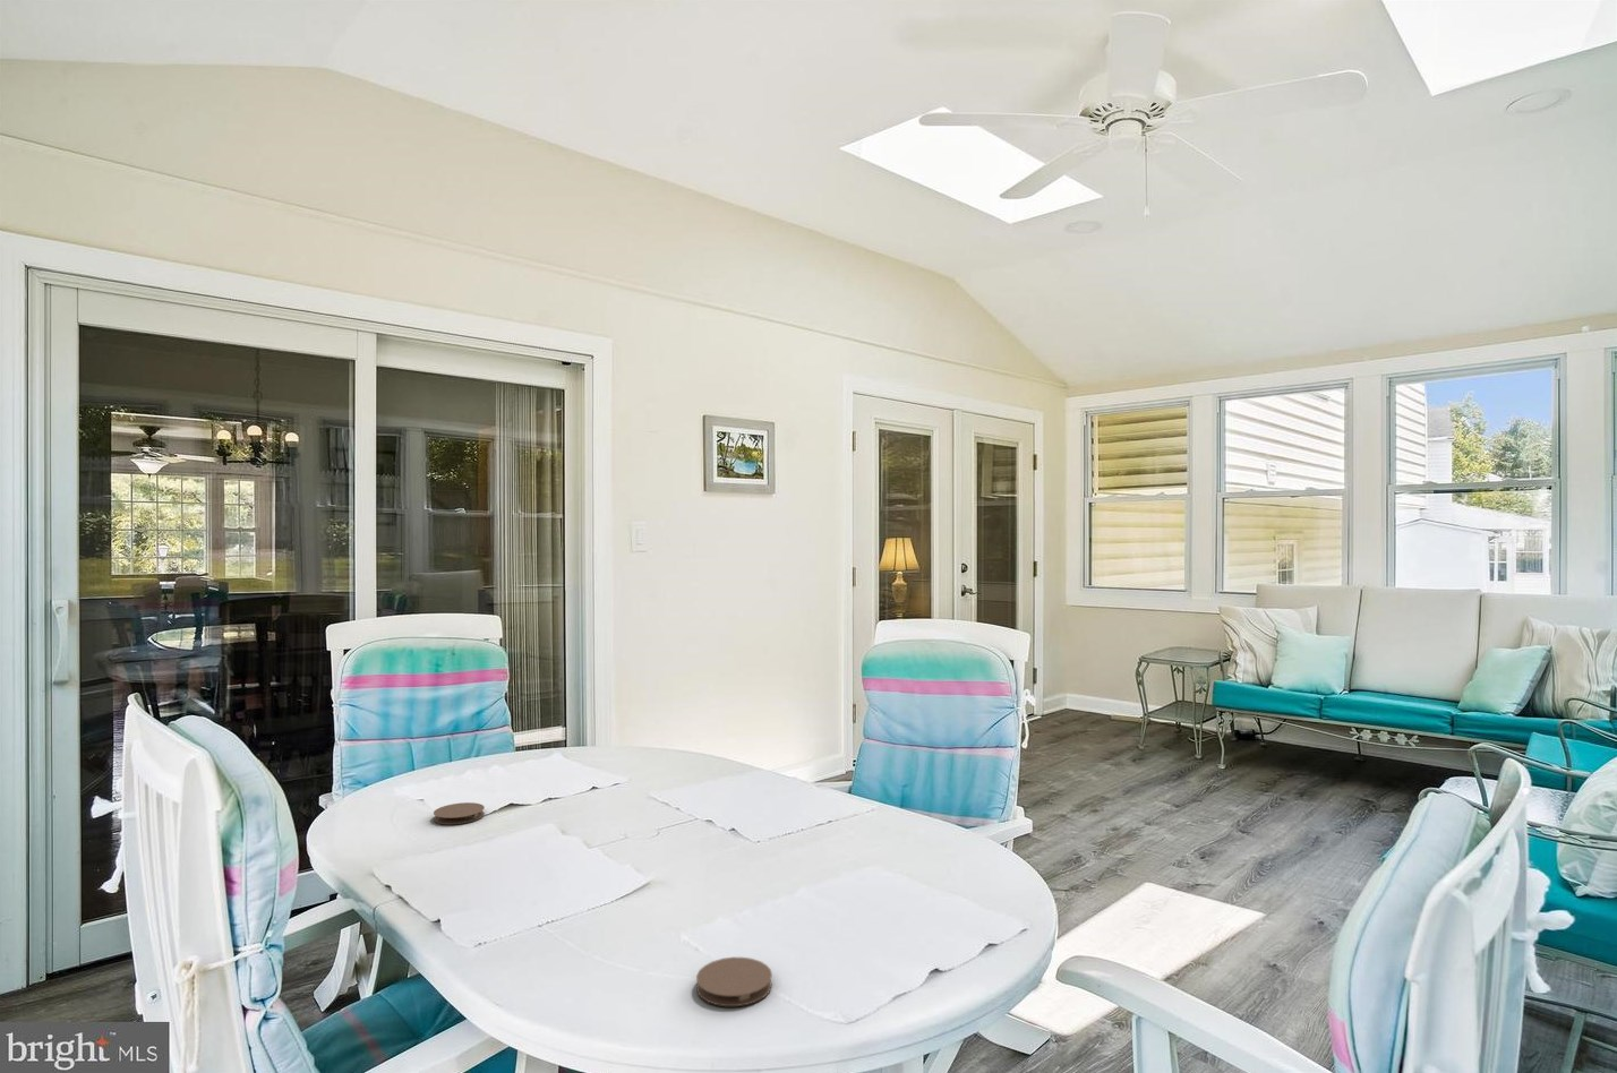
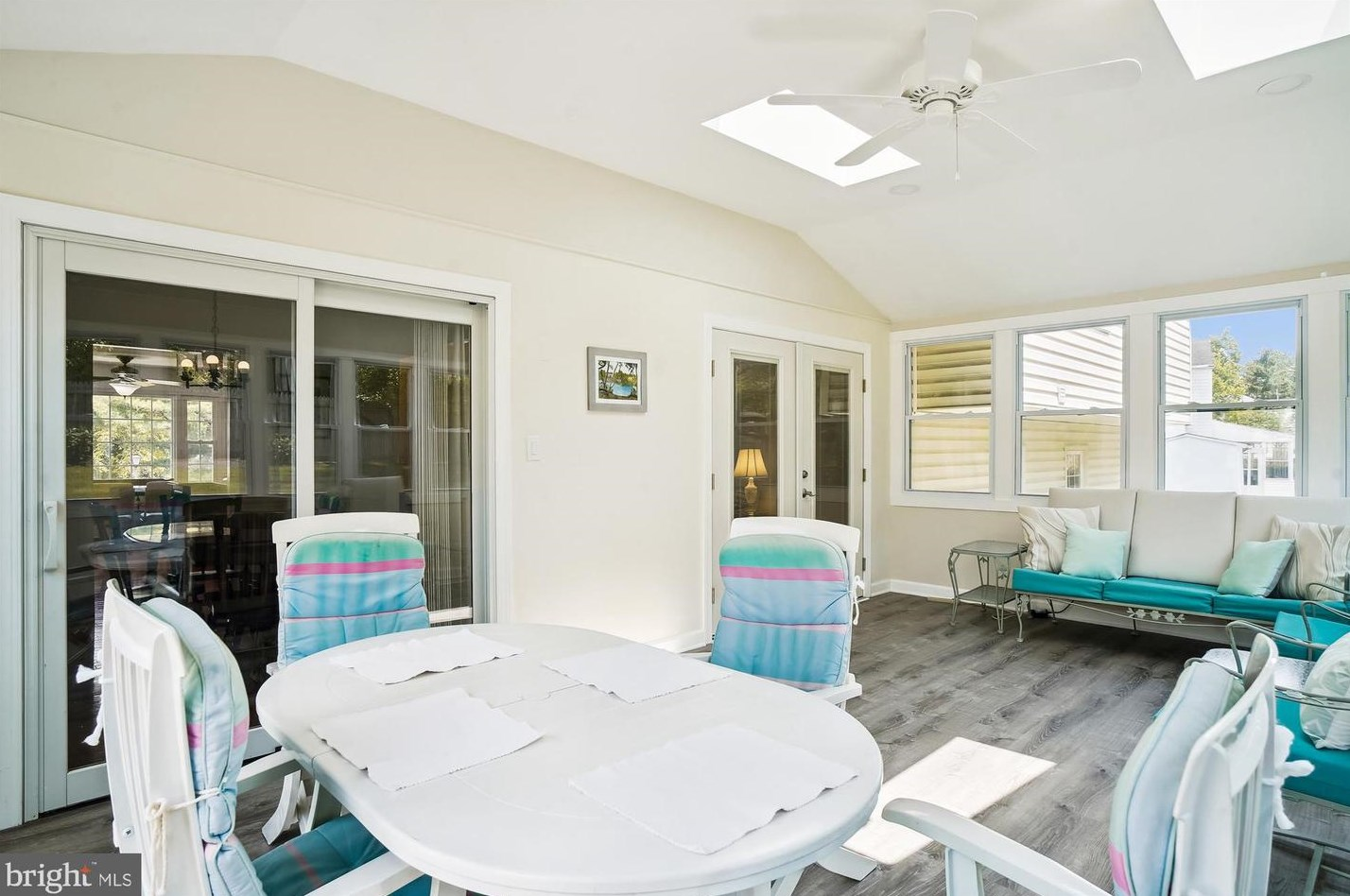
- coaster [432,801,486,825]
- coaster [695,957,774,1007]
